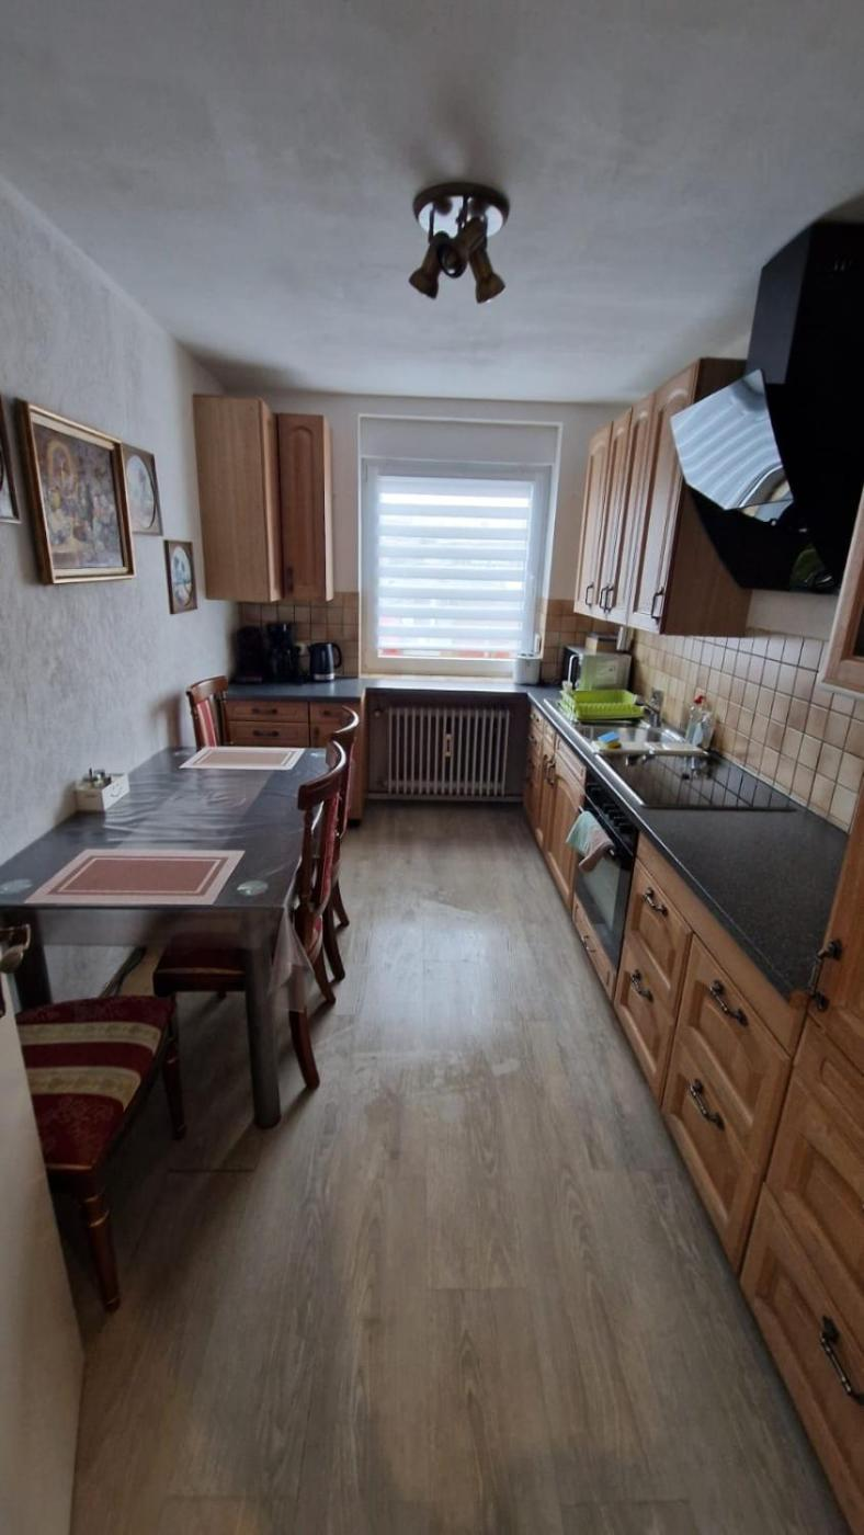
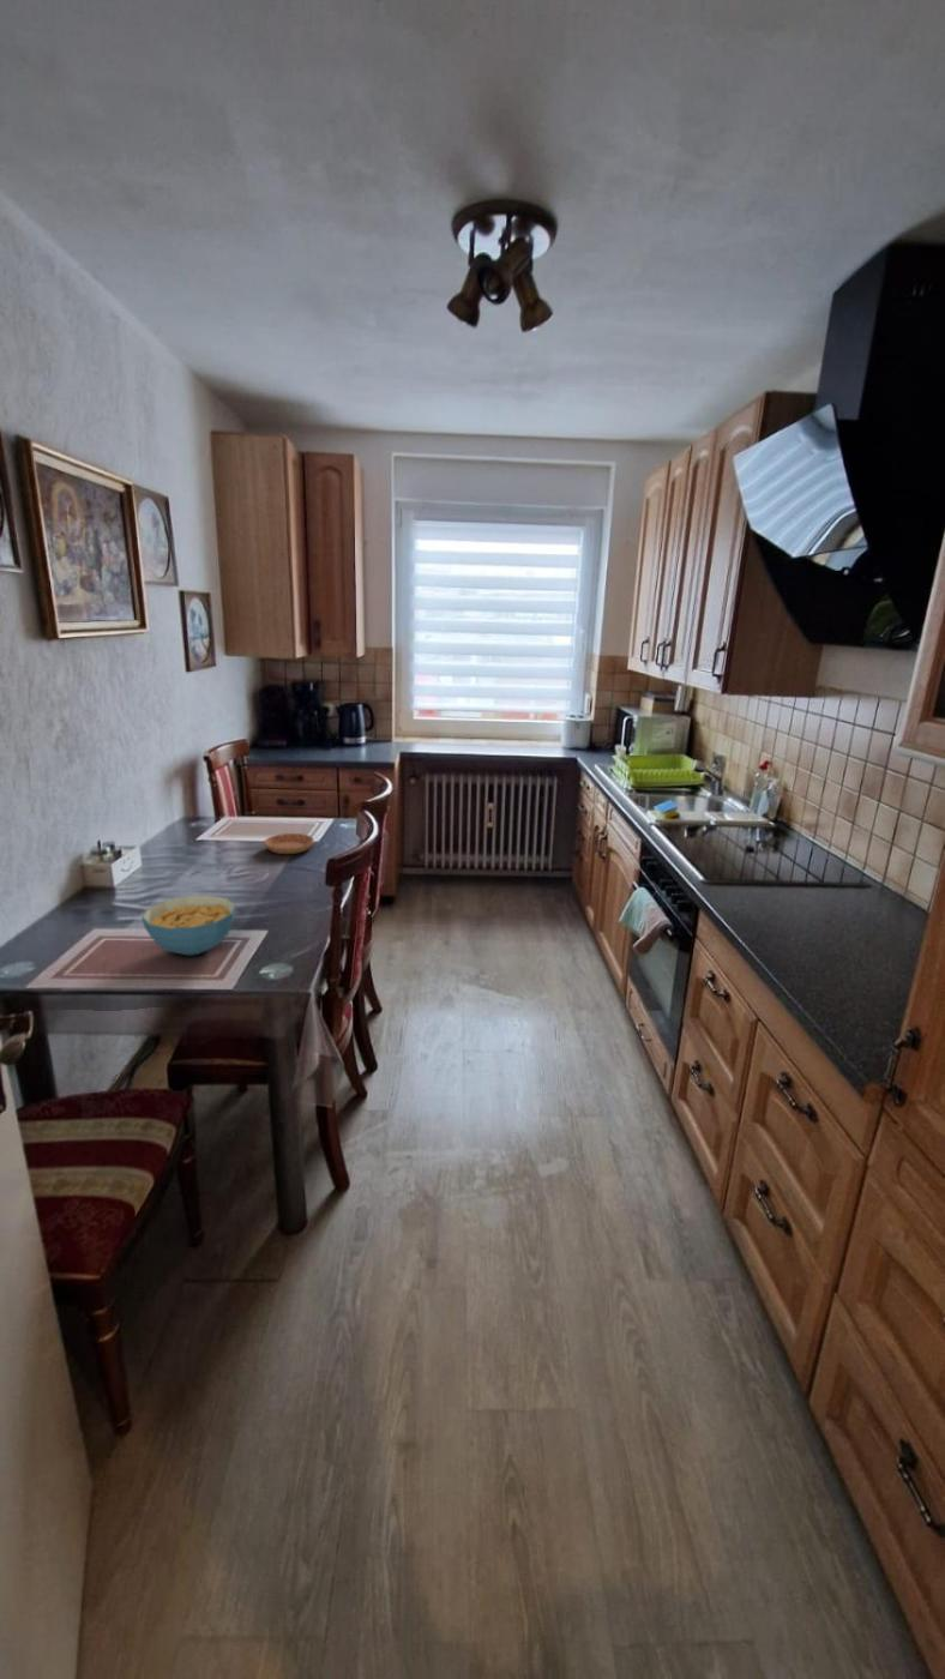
+ cereal bowl [140,893,237,957]
+ saucer [263,832,315,855]
